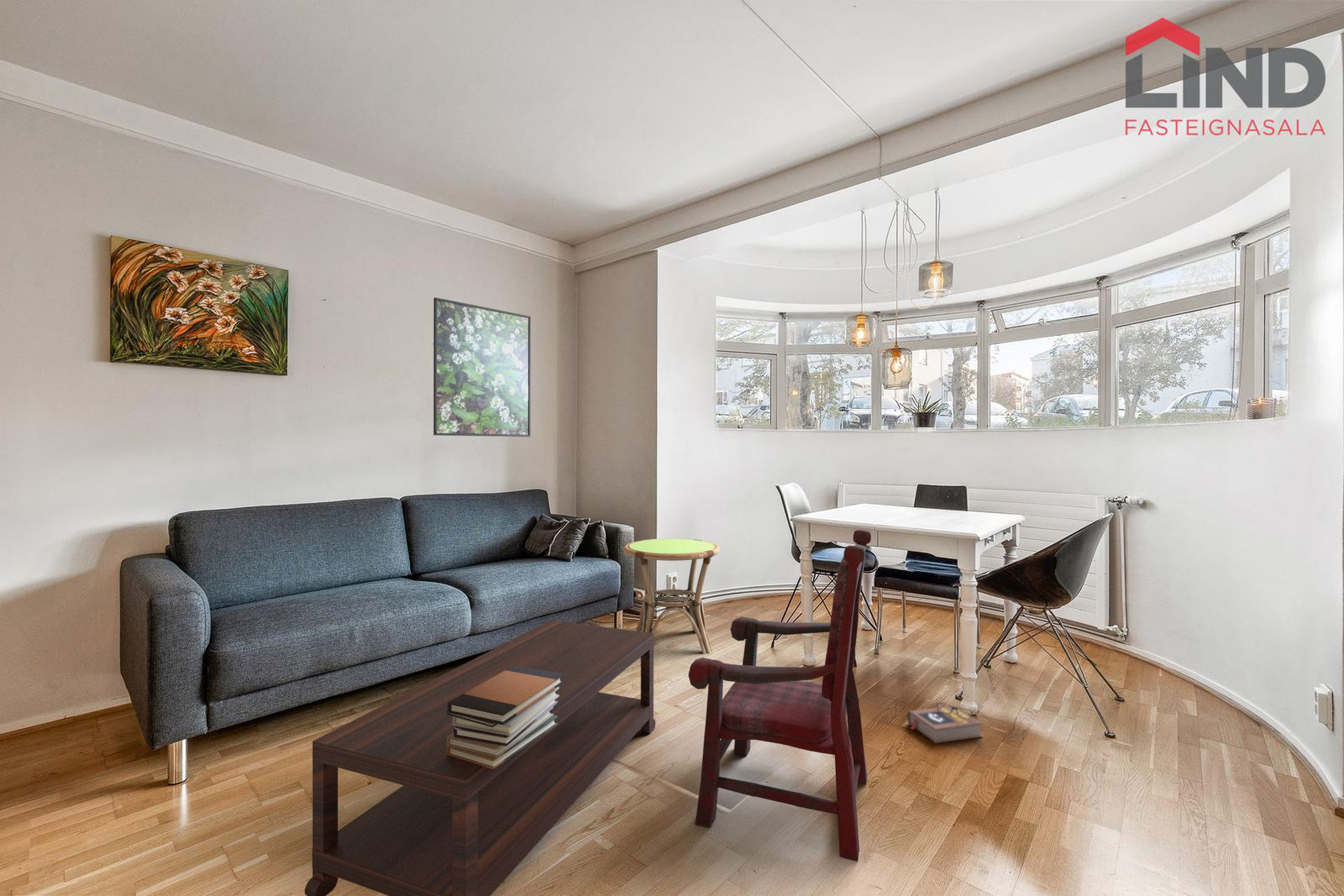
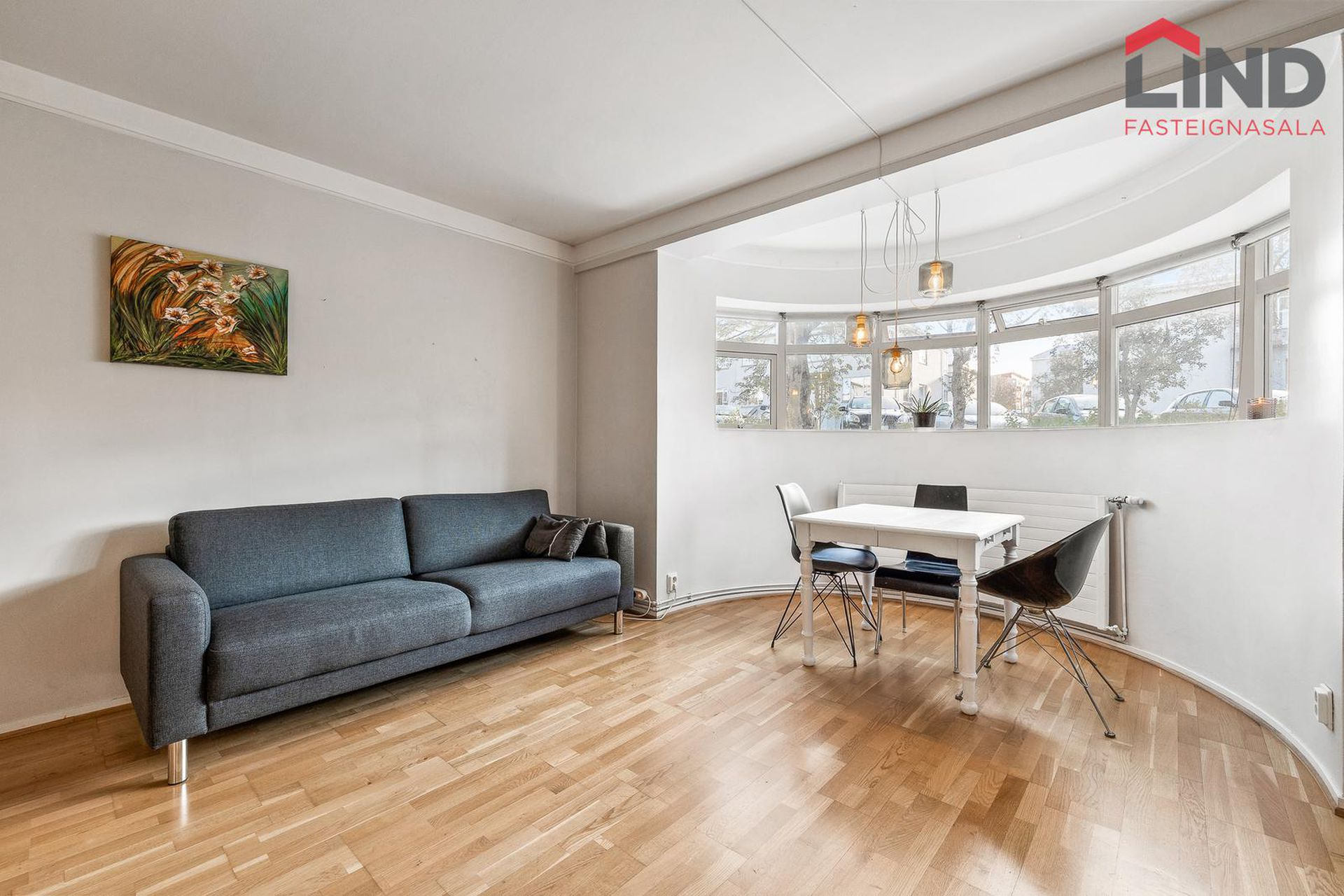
- book stack [446,666,563,769]
- book [907,705,984,744]
- side table [622,538,720,654]
- armchair [687,529,872,862]
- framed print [433,297,531,437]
- eyeglasses [936,701,976,719]
- coffee table [304,619,656,896]
